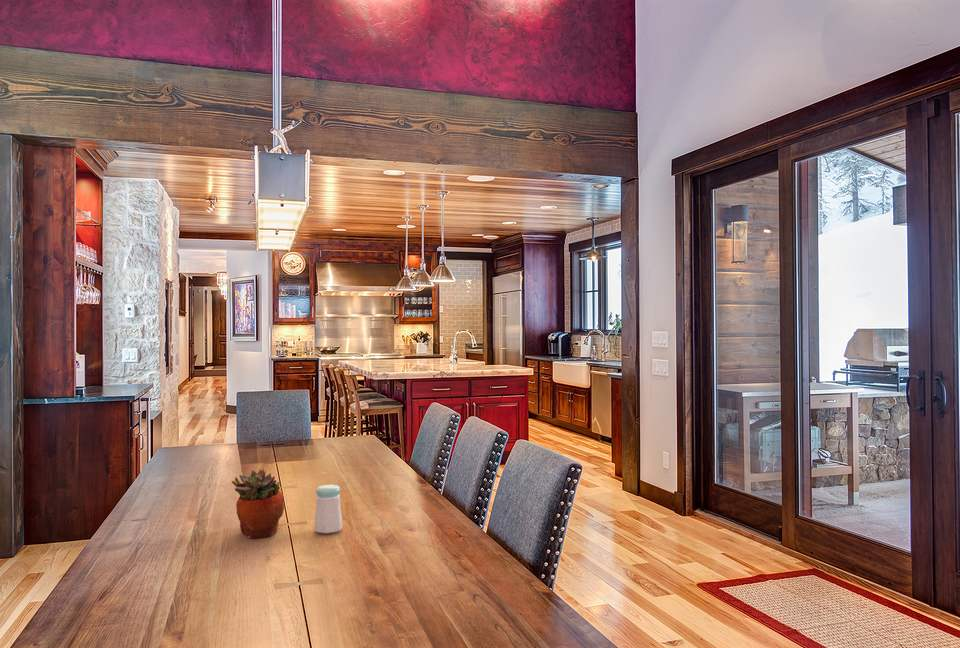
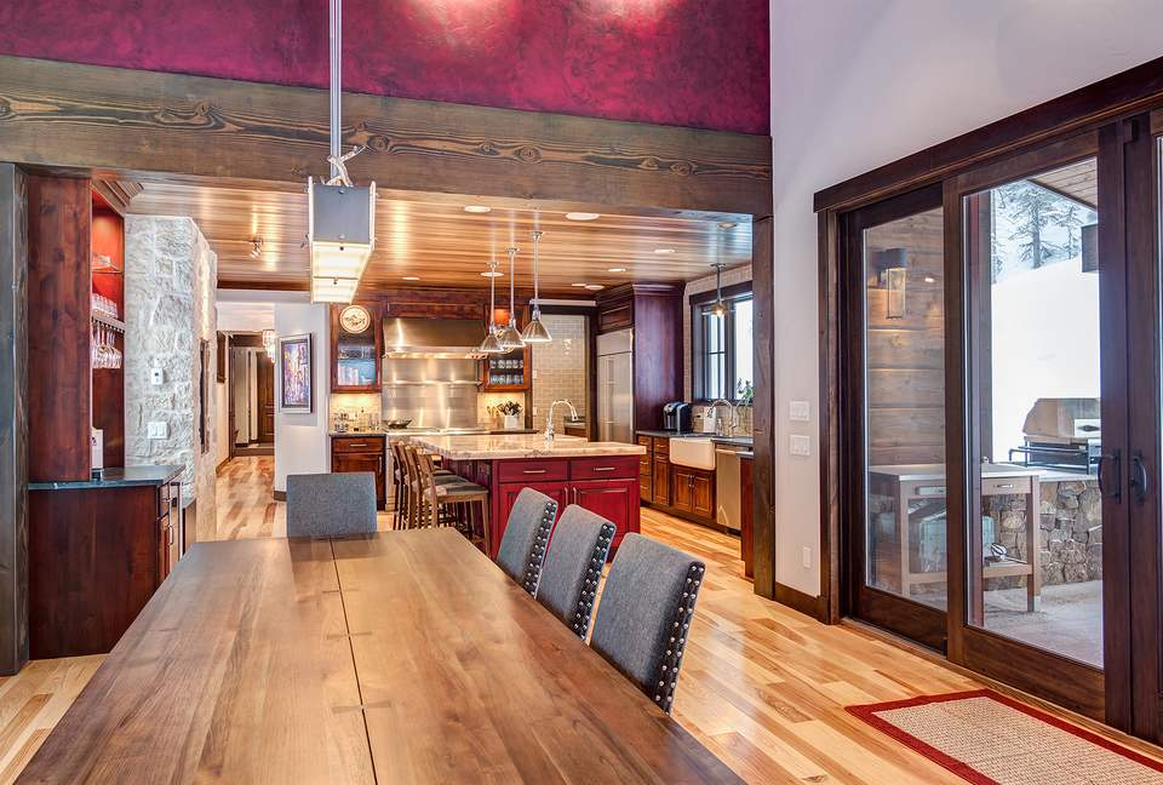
- salt shaker [313,484,343,535]
- succulent planter [231,467,285,539]
